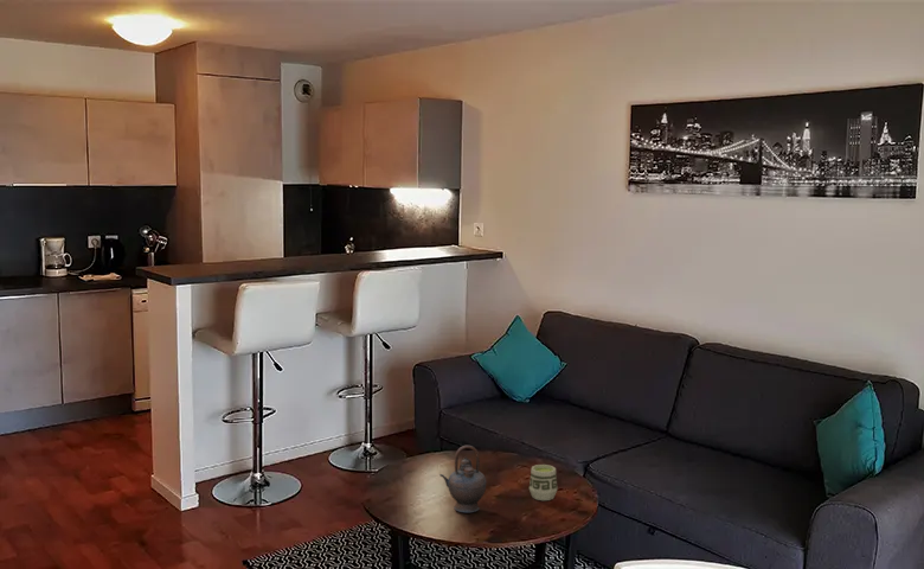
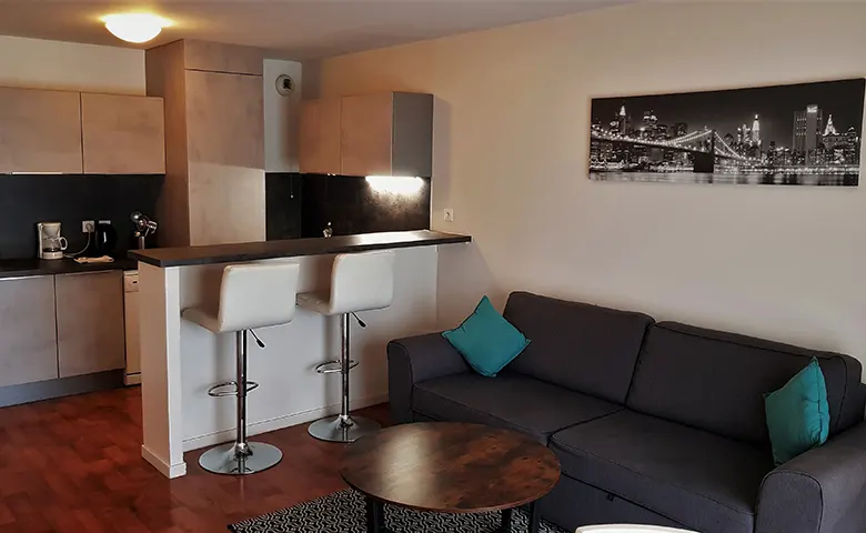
- teapot [438,445,487,513]
- cup [528,463,558,501]
